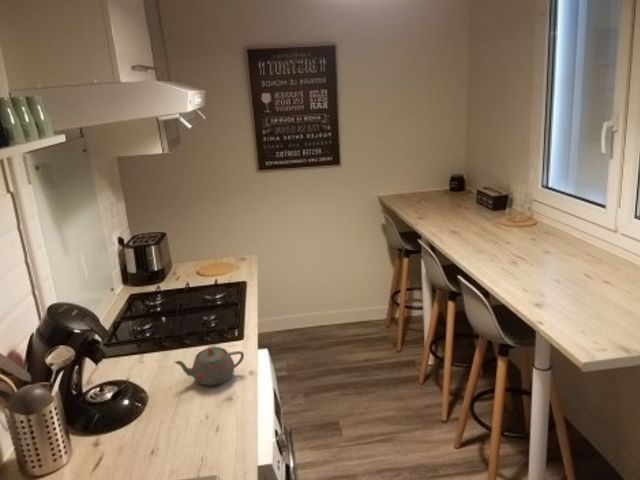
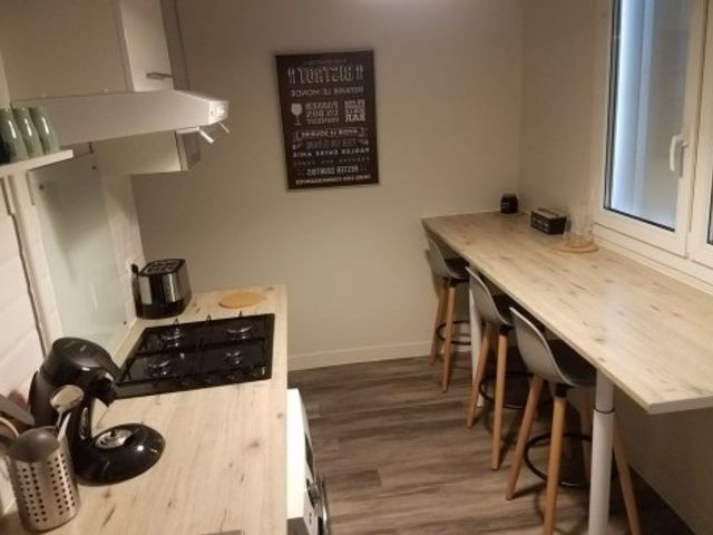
- teapot [173,346,245,387]
